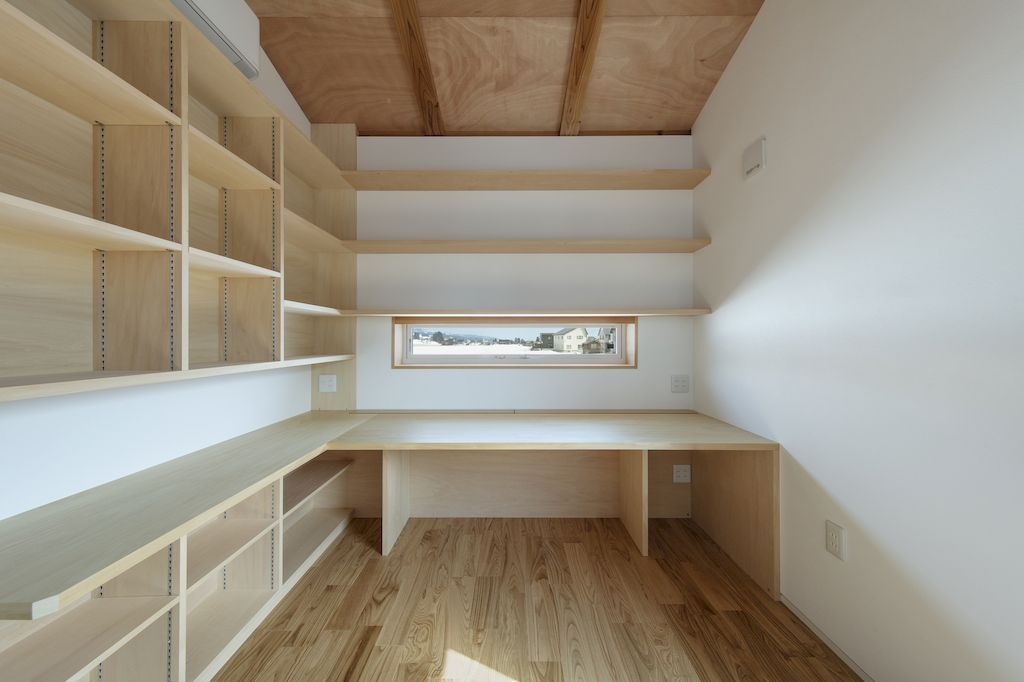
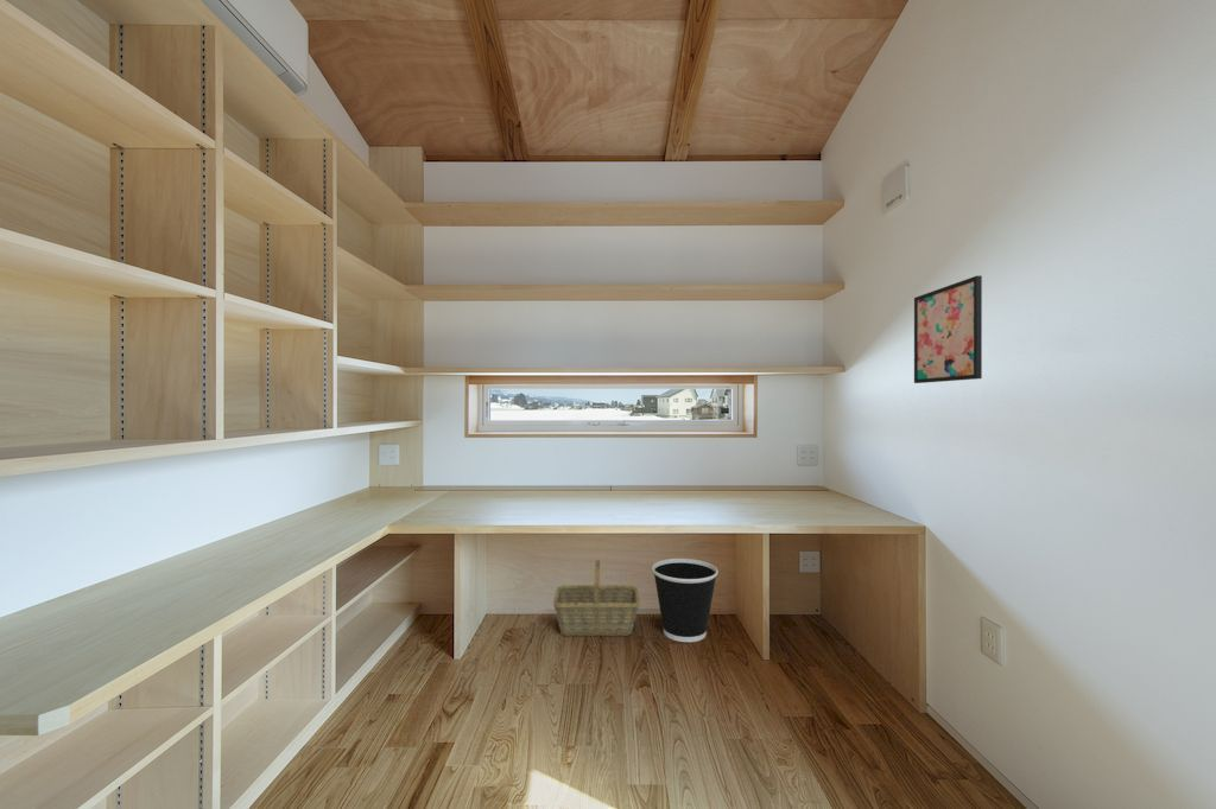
+ basket [552,559,641,637]
+ wall art [913,274,983,384]
+ wastebasket [651,558,720,643]
